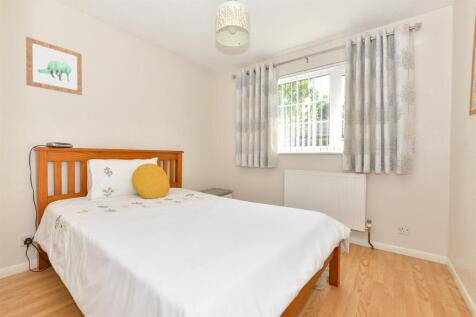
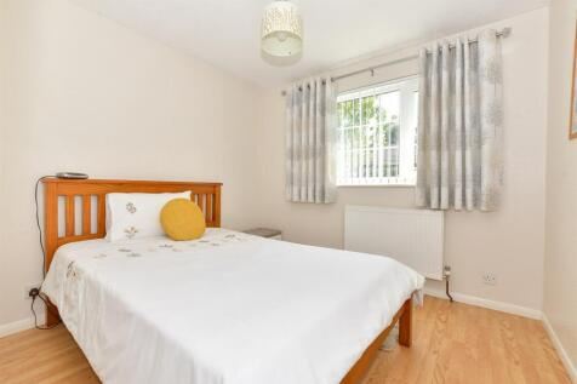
- wall art [25,36,83,96]
